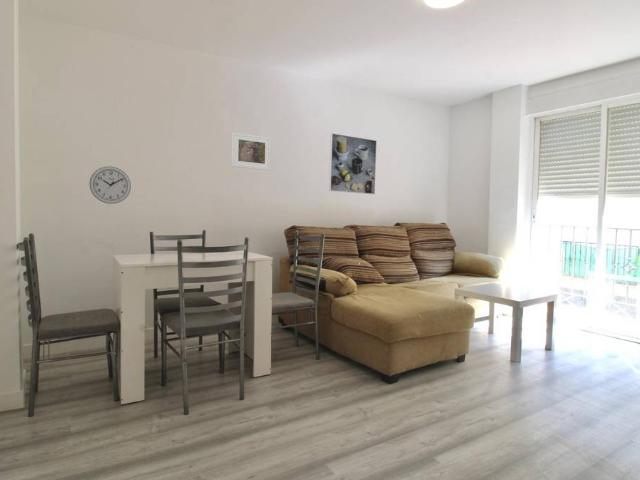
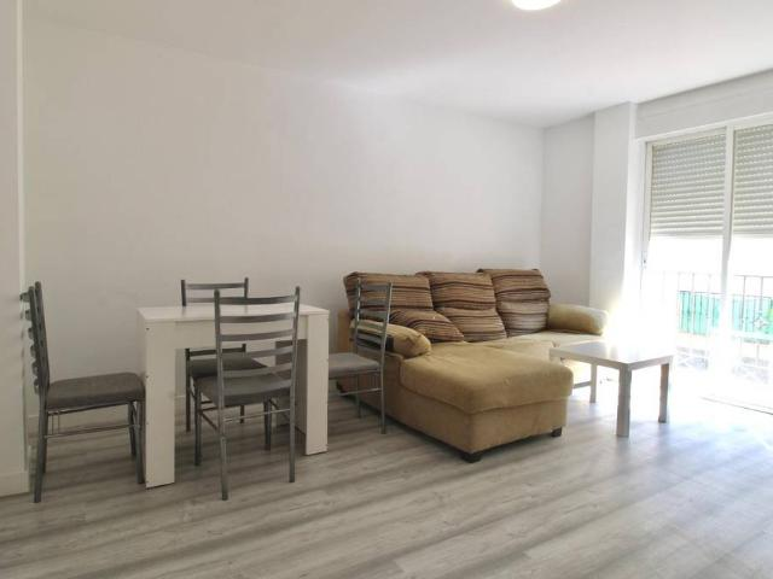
- wall clock [88,165,132,205]
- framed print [328,132,378,195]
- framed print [231,131,272,171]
